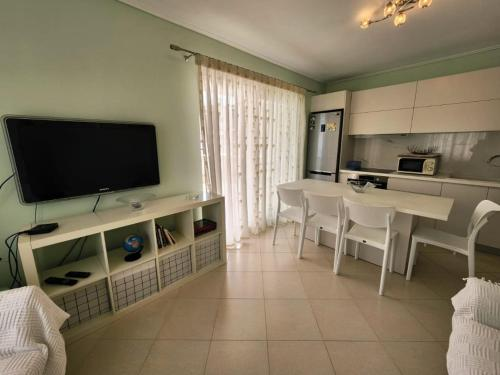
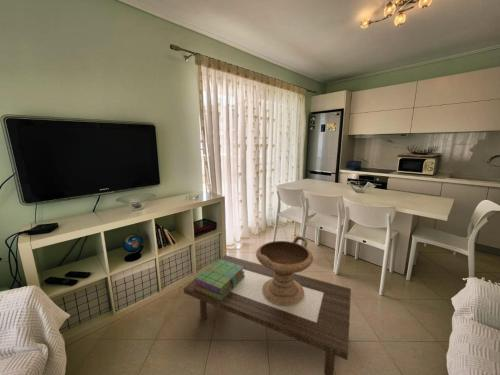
+ coffee table [183,254,352,375]
+ decorative bowl [255,235,314,305]
+ stack of books [193,259,245,301]
